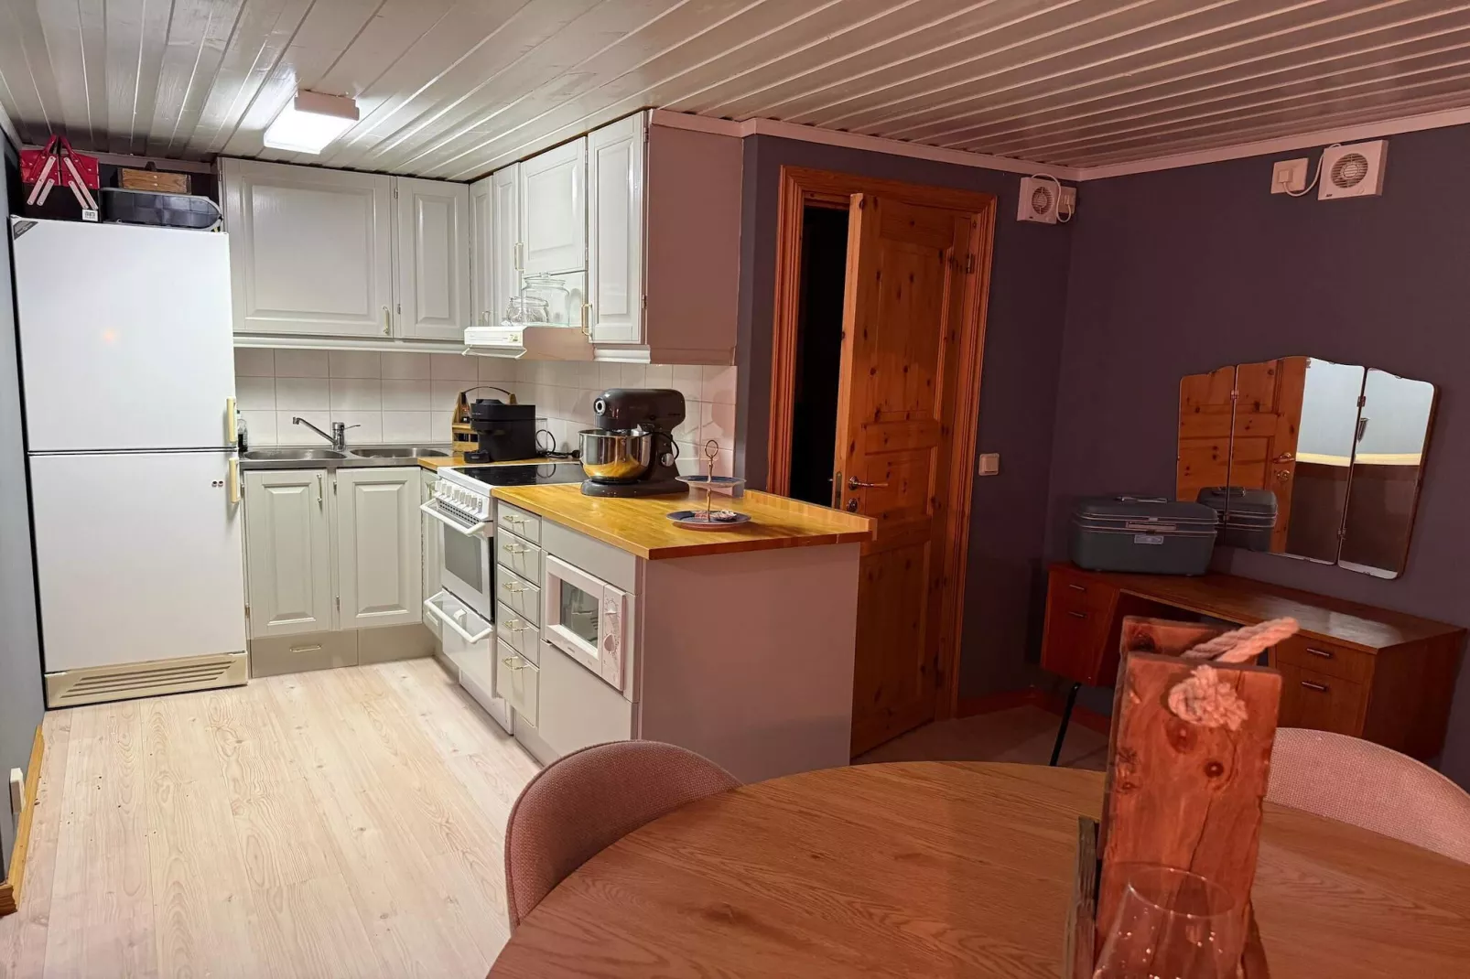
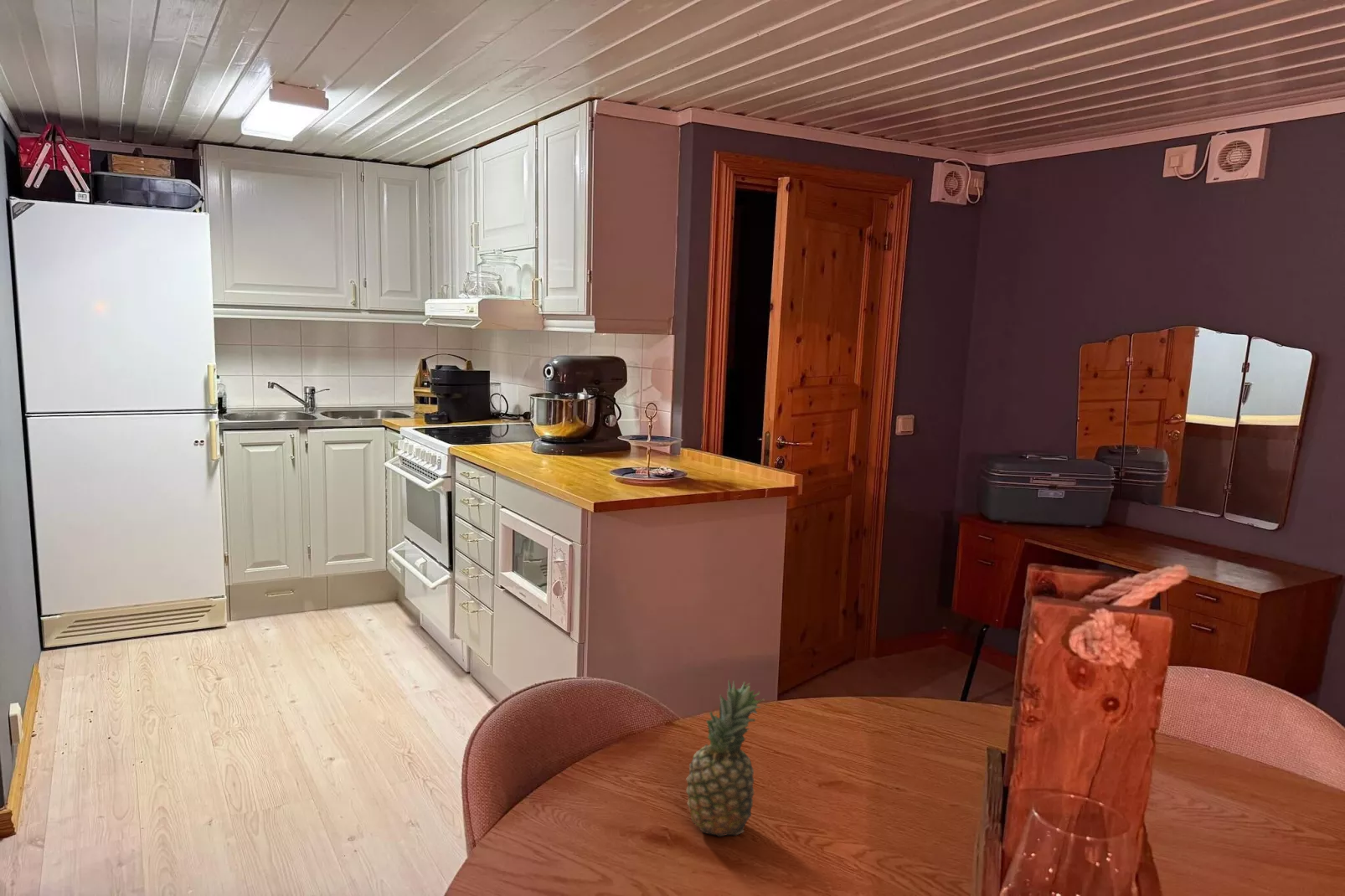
+ fruit [685,678,765,838]
